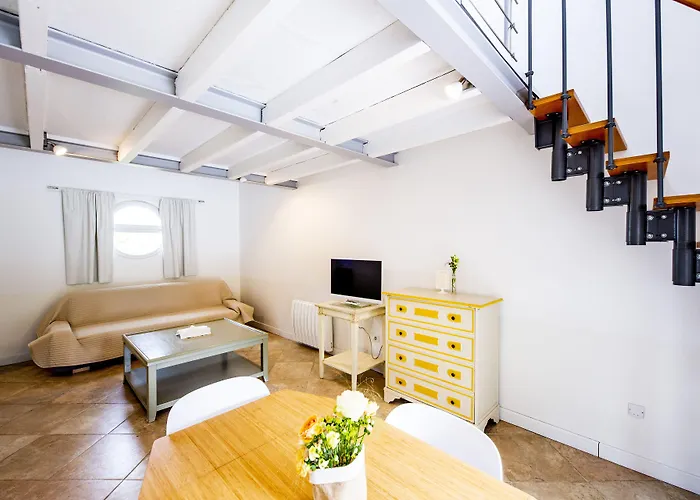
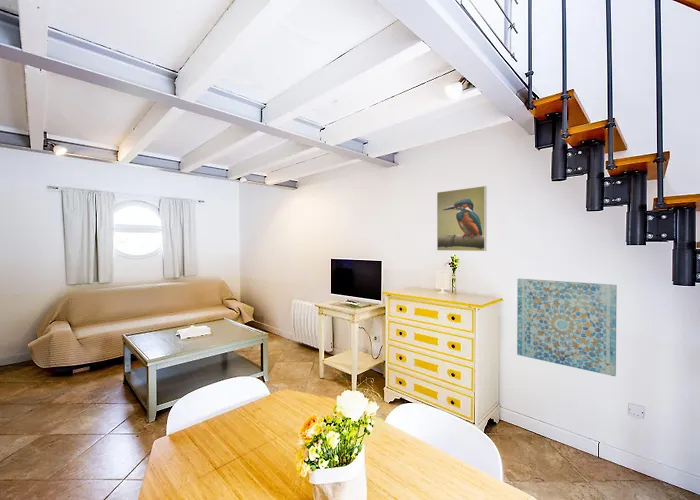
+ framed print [436,185,487,252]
+ wall art [516,278,618,377]
